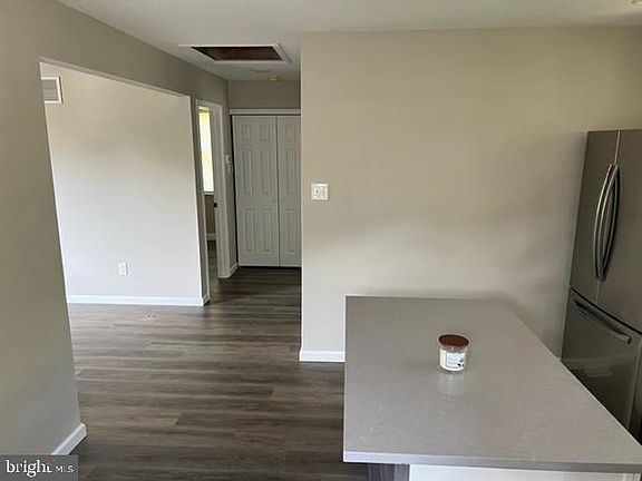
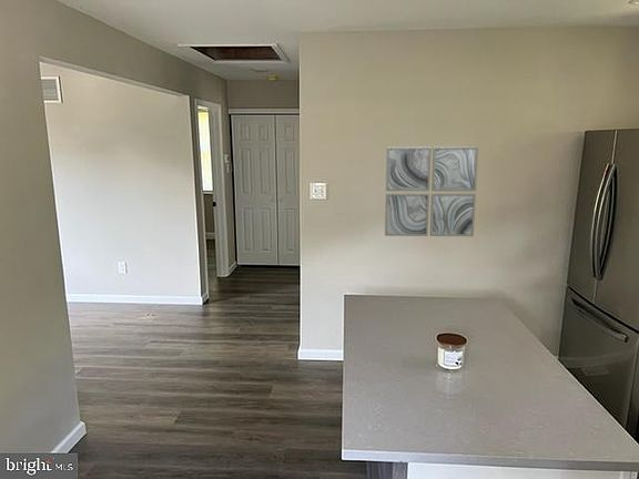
+ wall art [384,146,479,237]
